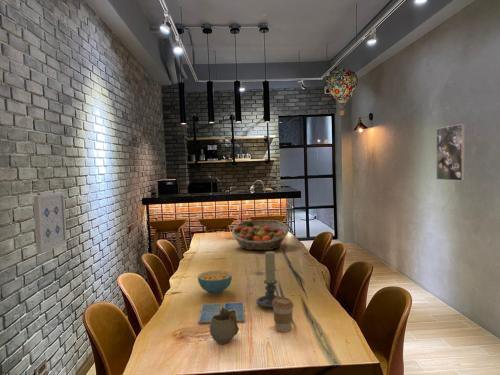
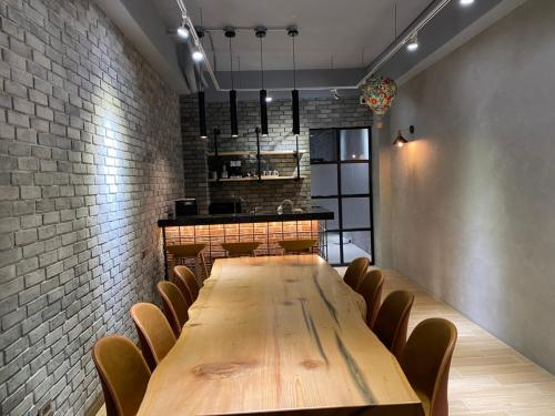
- mug [209,307,240,345]
- drink coaster [197,301,246,325]
- coffee cup [272,296,295,333]
- candle holder [255,250,282,309]
- wall art [32,191,68,255]
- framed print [435,123,466,182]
- cereal bowl [197,270,233,295]
- fruit basket [231,219,290,251]
